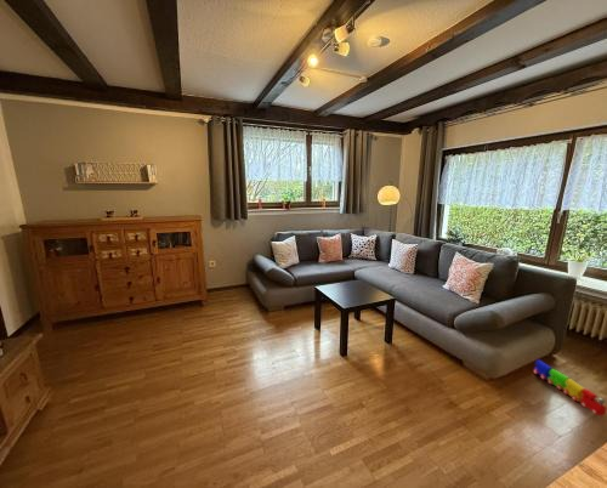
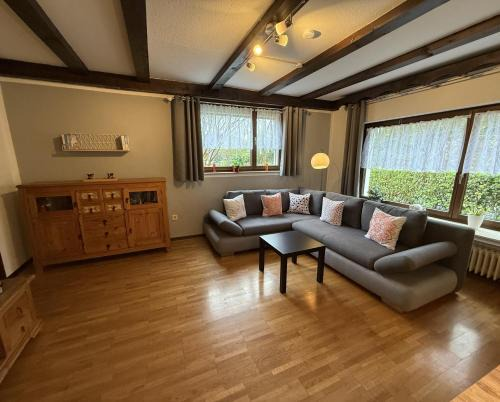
- toy train [532,359,607,416]
